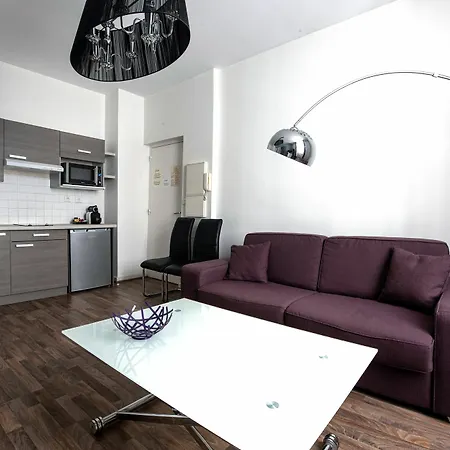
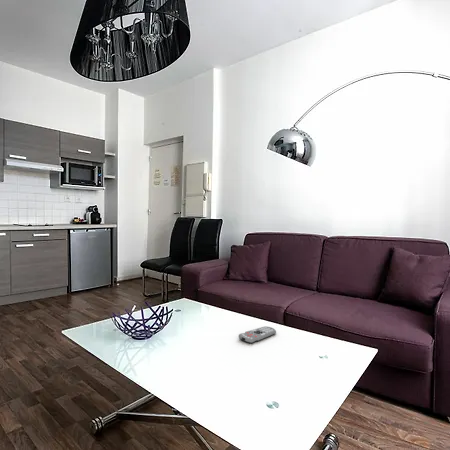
+ remote control [238,326,277,344]
